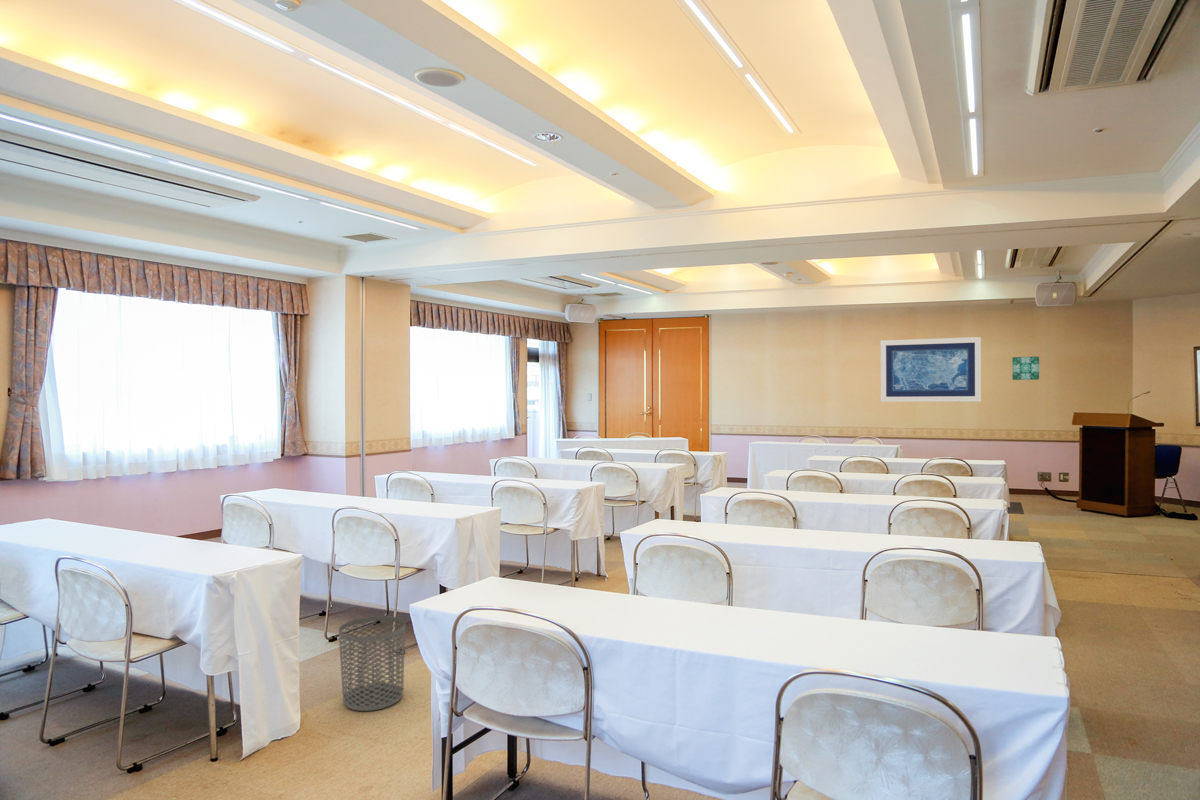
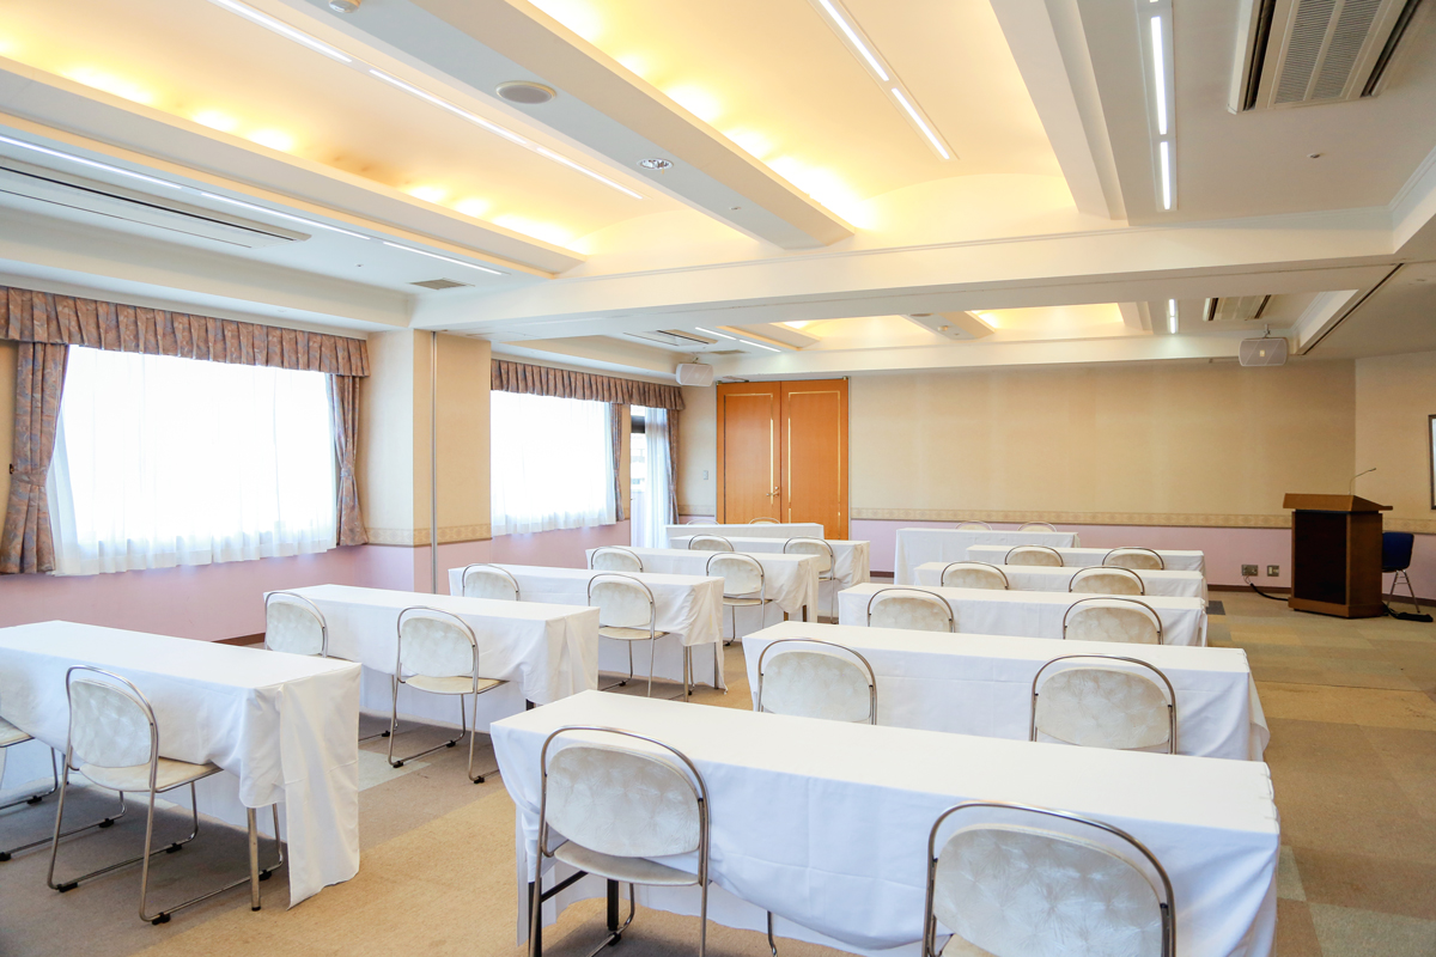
- waste bin [338,615,406,712]
- wall art [880,336,982,403]
- wall art [1011,356,1040,381]
